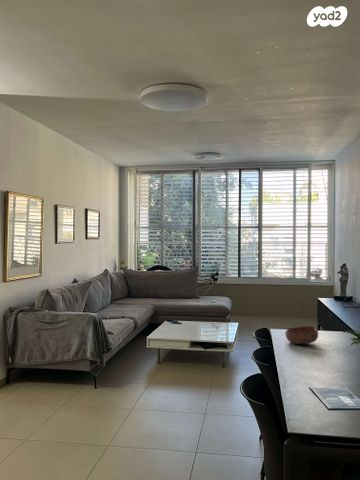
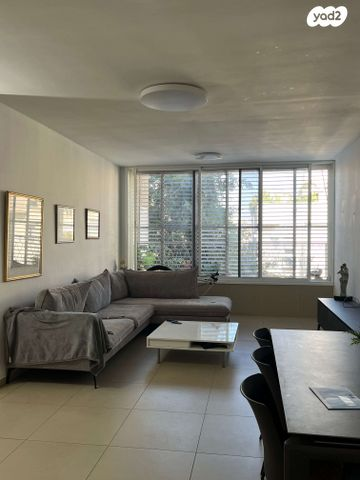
- decorative bowl [284,325,319,345]
